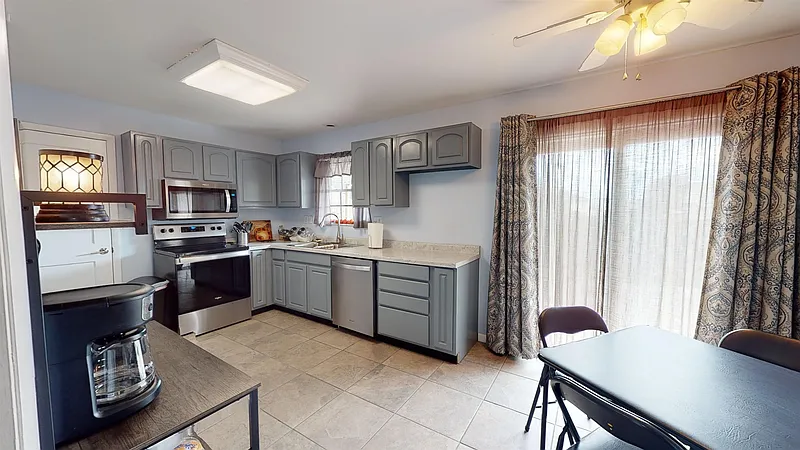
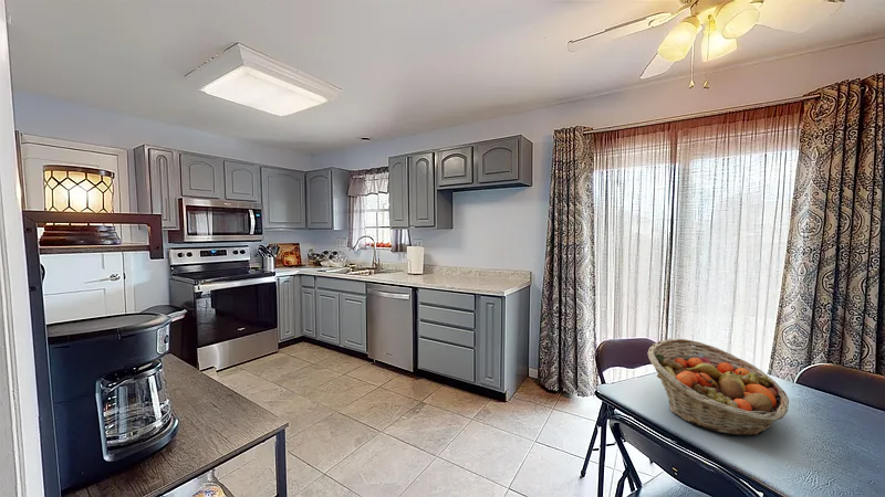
+ fruit basket [647,338,790,437]
